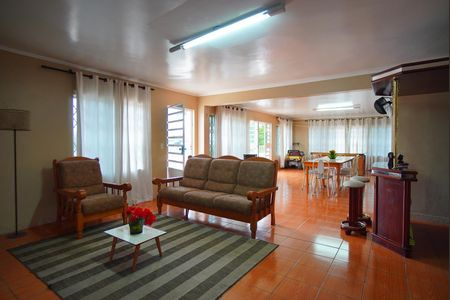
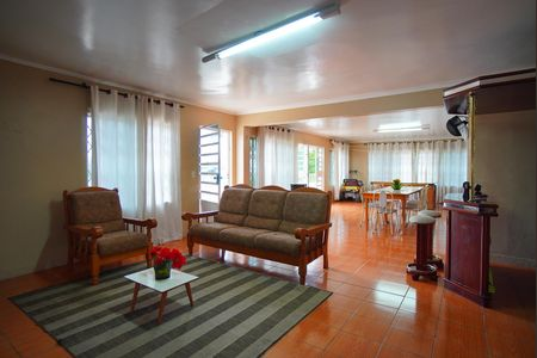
- floor lamp [0,108,31,239]
